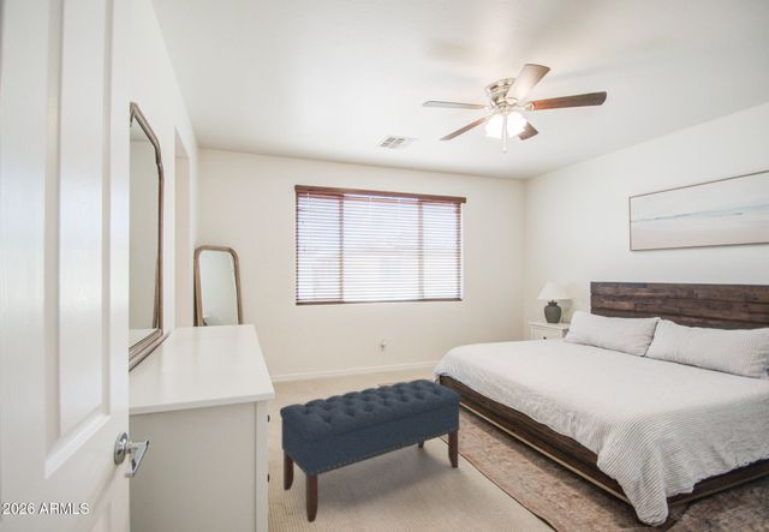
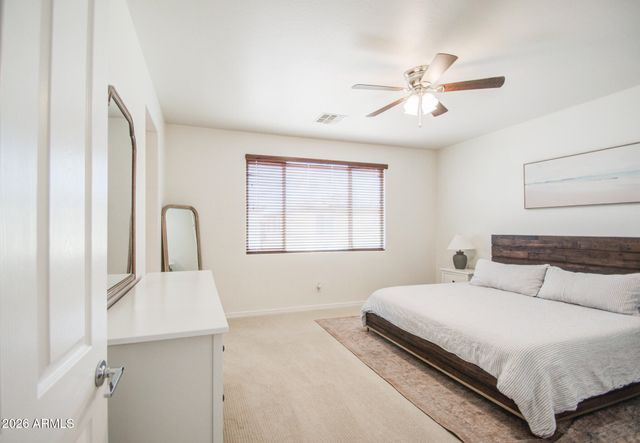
- bench [279,378,463,524]
